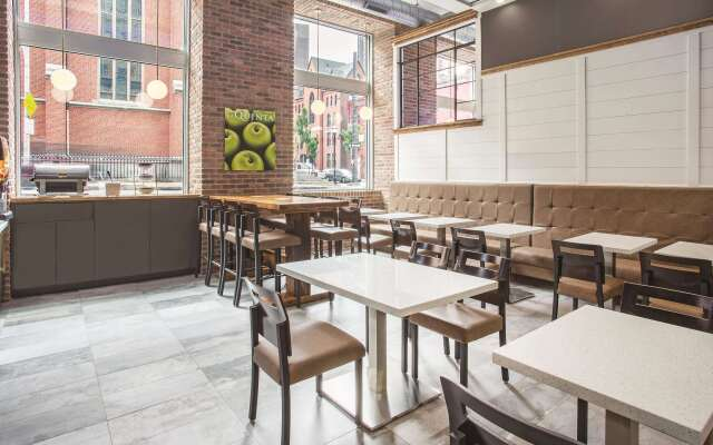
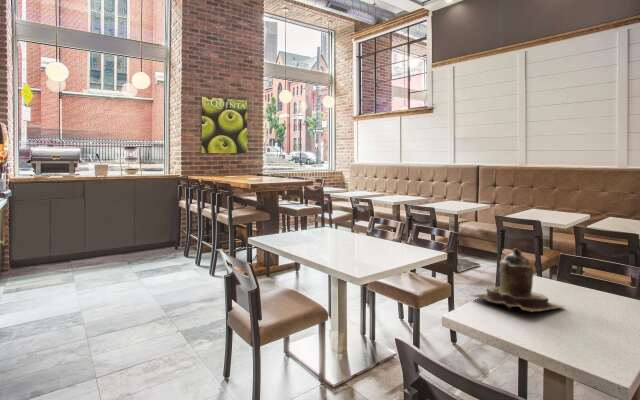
+ teapot [468,248,566,313]
